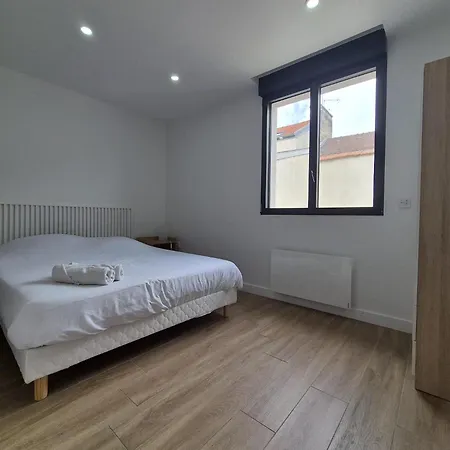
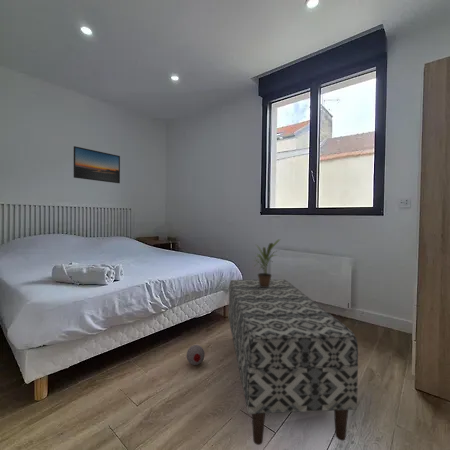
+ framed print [73,145,121,184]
+ potted plant [254,238,282,287]
+ ball [186,344,206,366]
+ bench [228,279,359,446]
